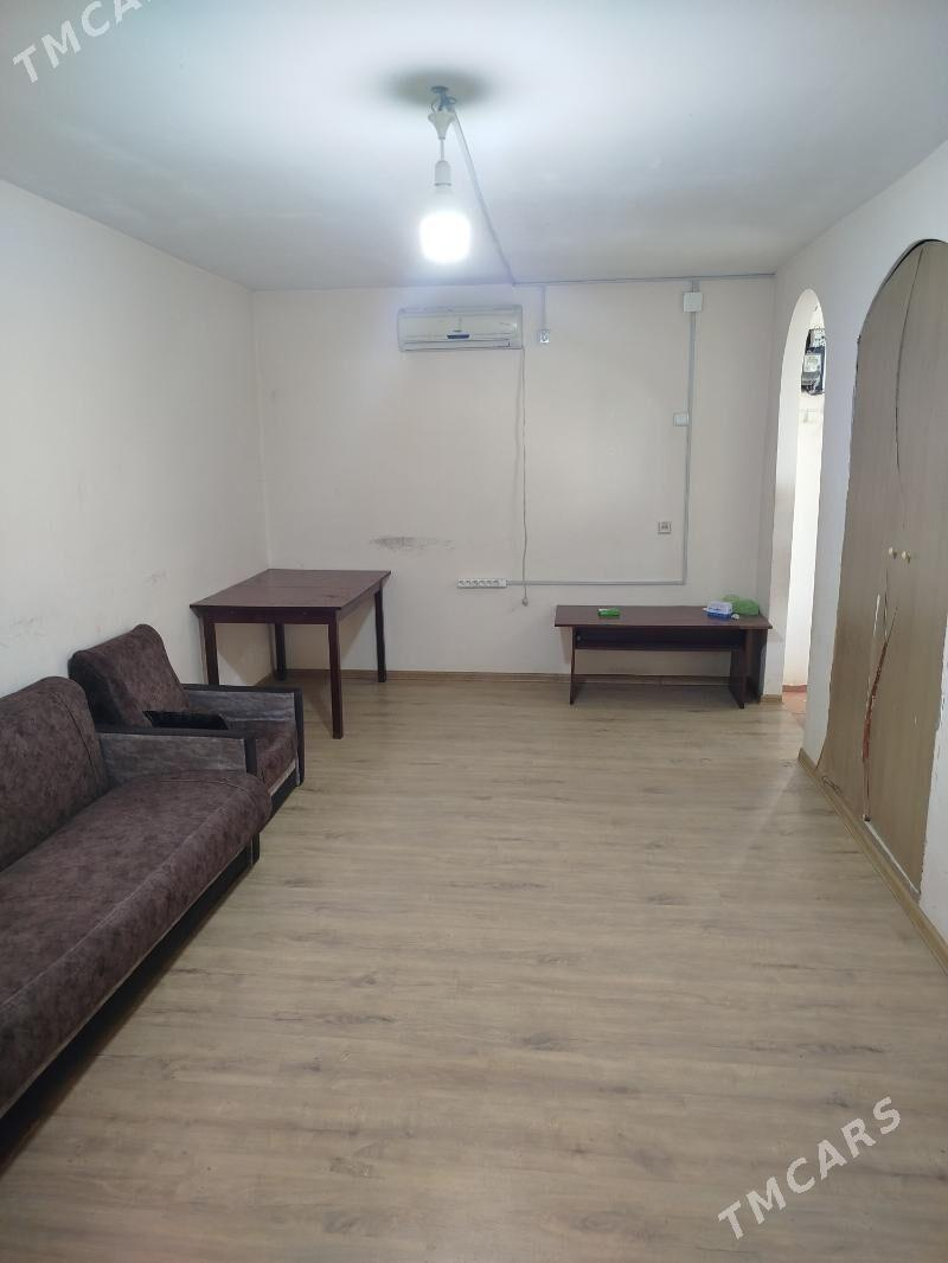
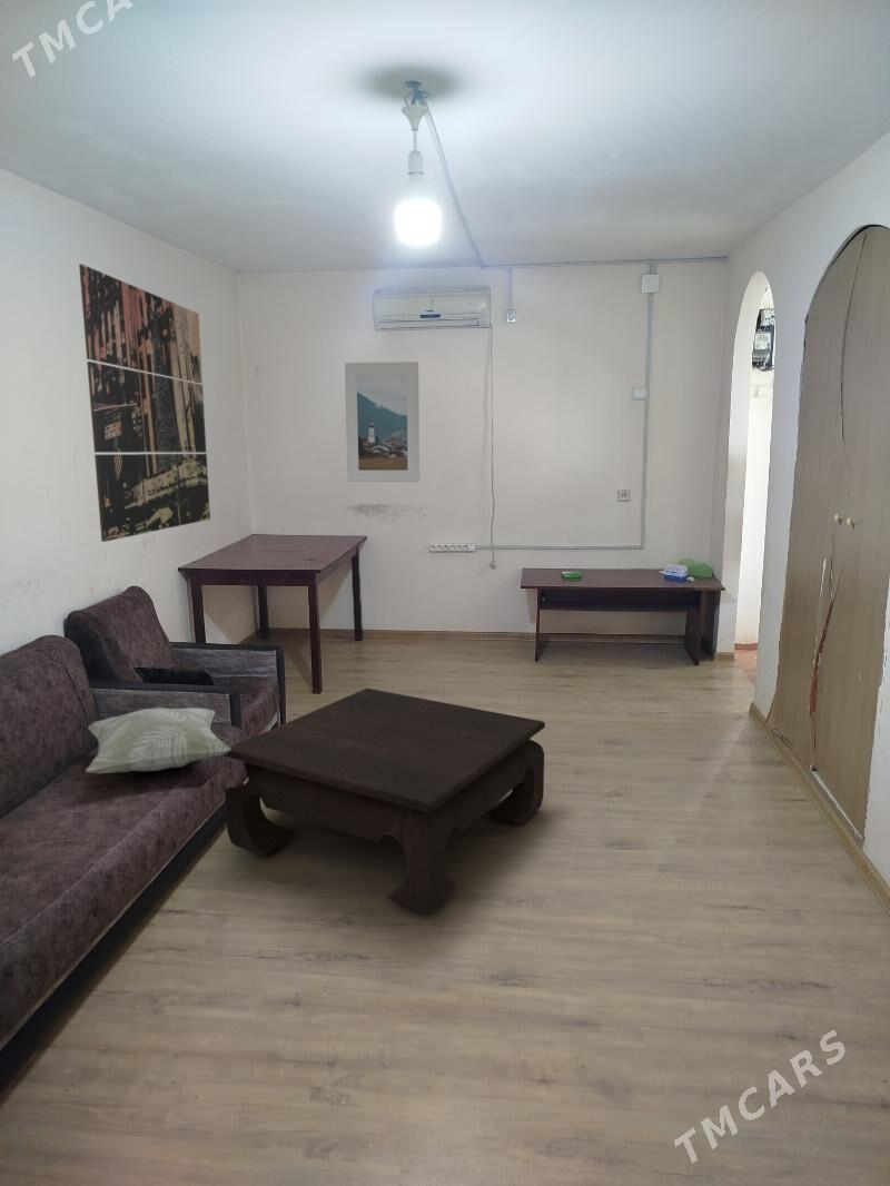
+ decorative pillow [85,706,230,774]
+ coffee table [222,688,546,915]
+ wall art [78,263,211,543]
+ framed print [344,360,421,483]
